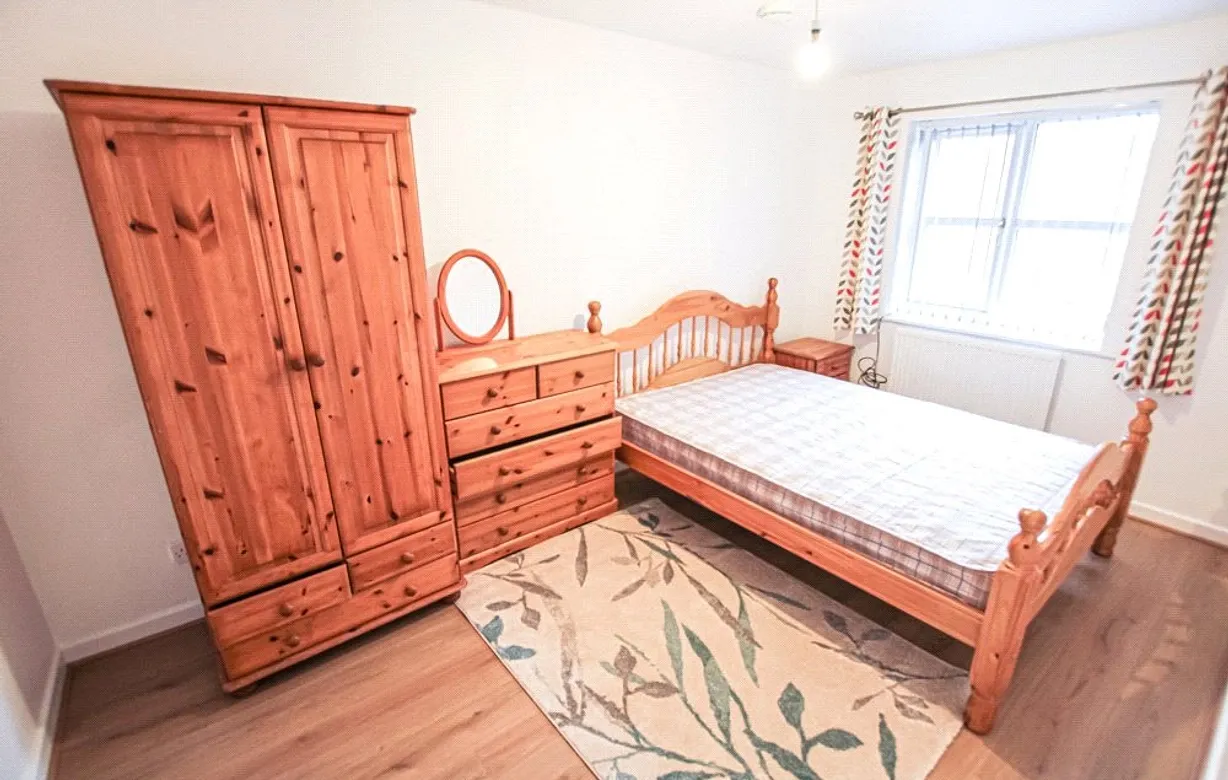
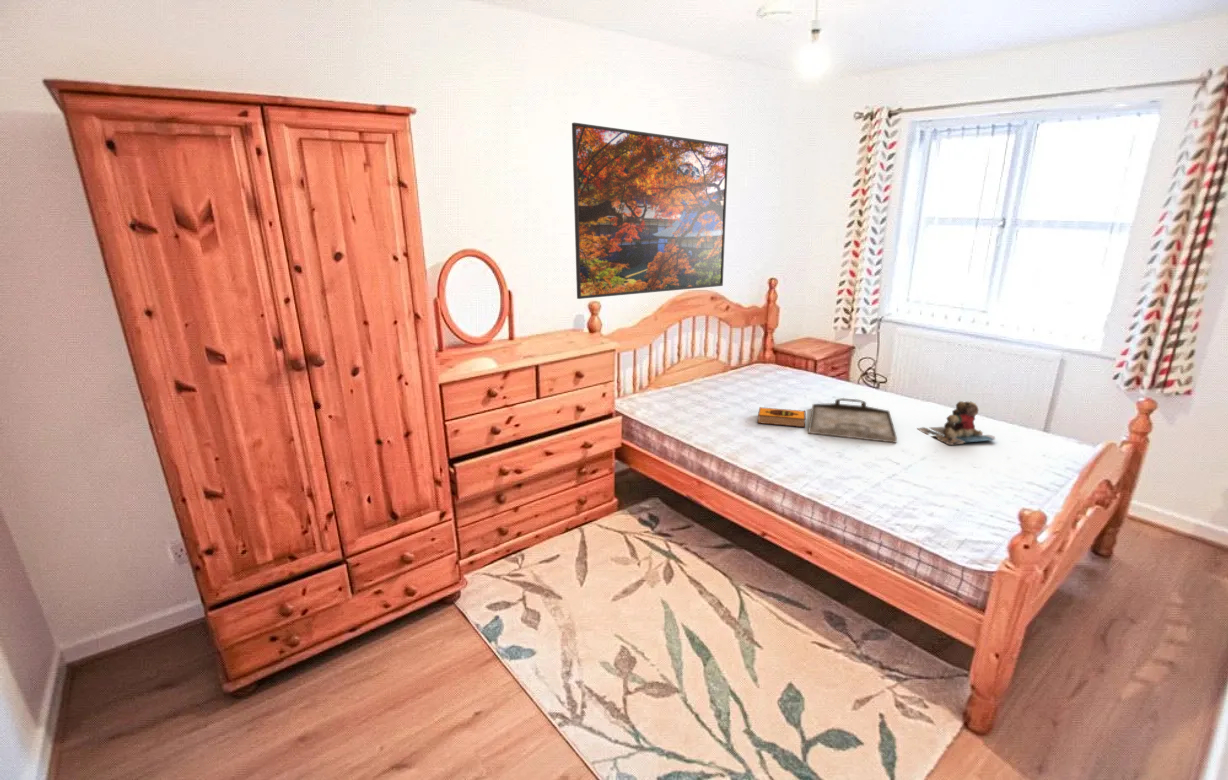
+ hardback book [757,406,807,428]
+ teddy bear [917,400,996,446]
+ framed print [571,122,729,300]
+ serving tray [807,397,898,444]
